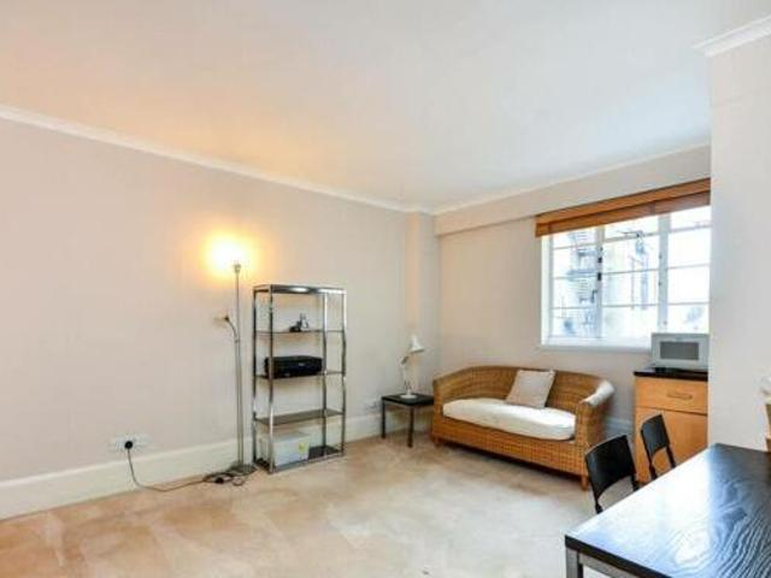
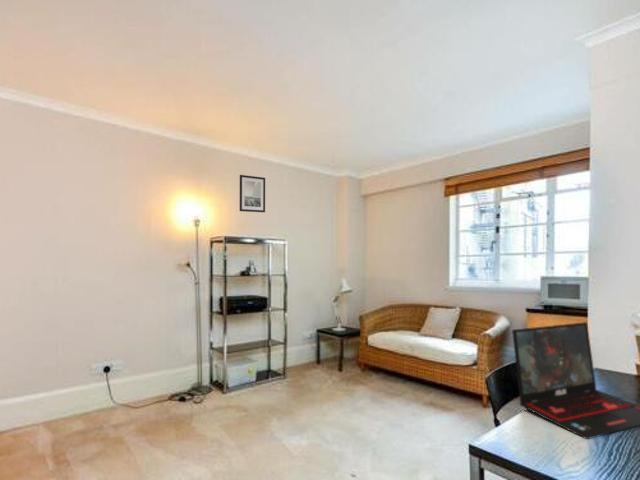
+ wall art [239,174,266,213]
+ laptop [511,321,640,440]
